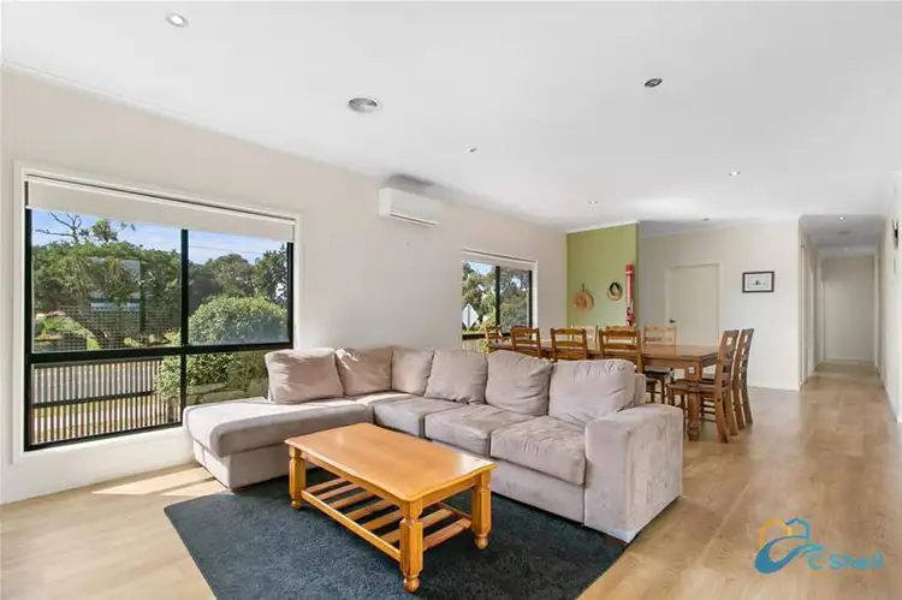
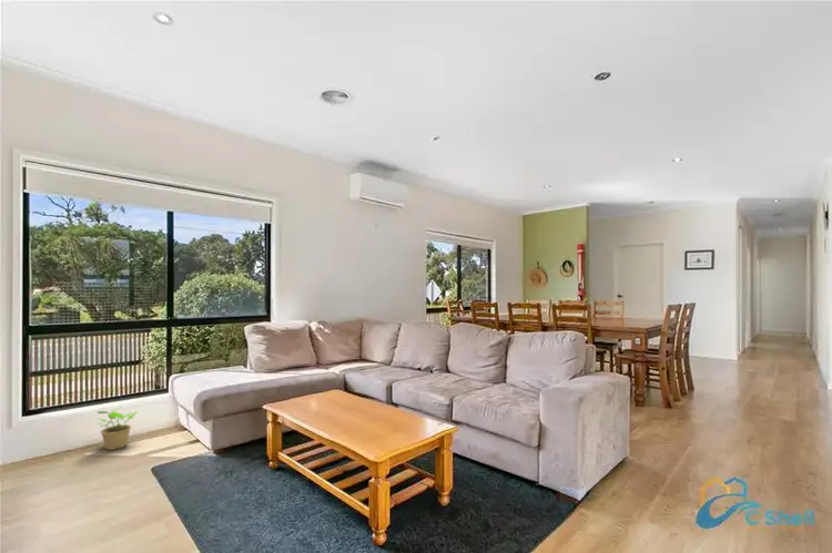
+ potted plant [97,407,139,451]
